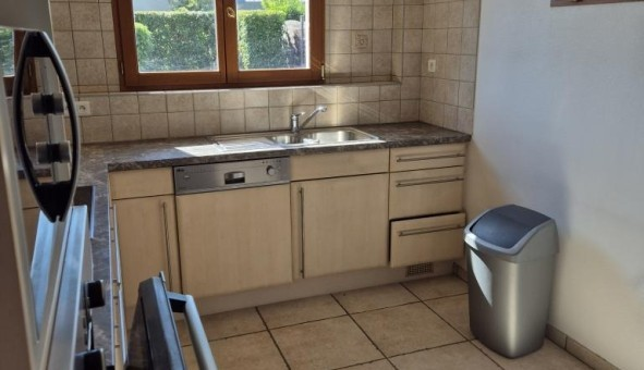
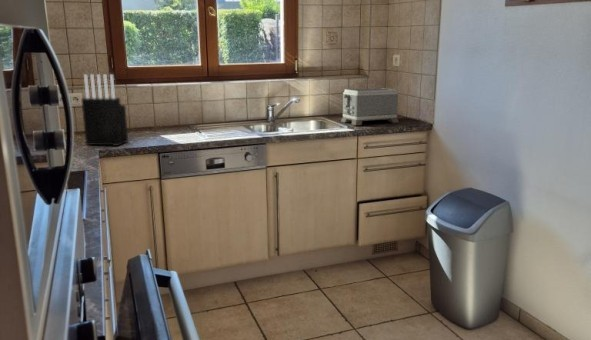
+ toaster [340,87,400,126]
+ knife block [80,73,129,147]
